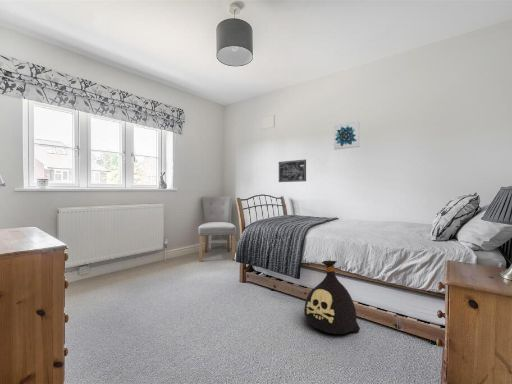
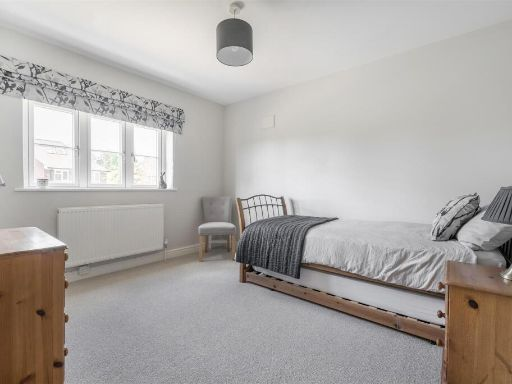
- wall art [333,120,361,151]
- wall art [278,159,307,183]
- bag [303,260,361,335]
